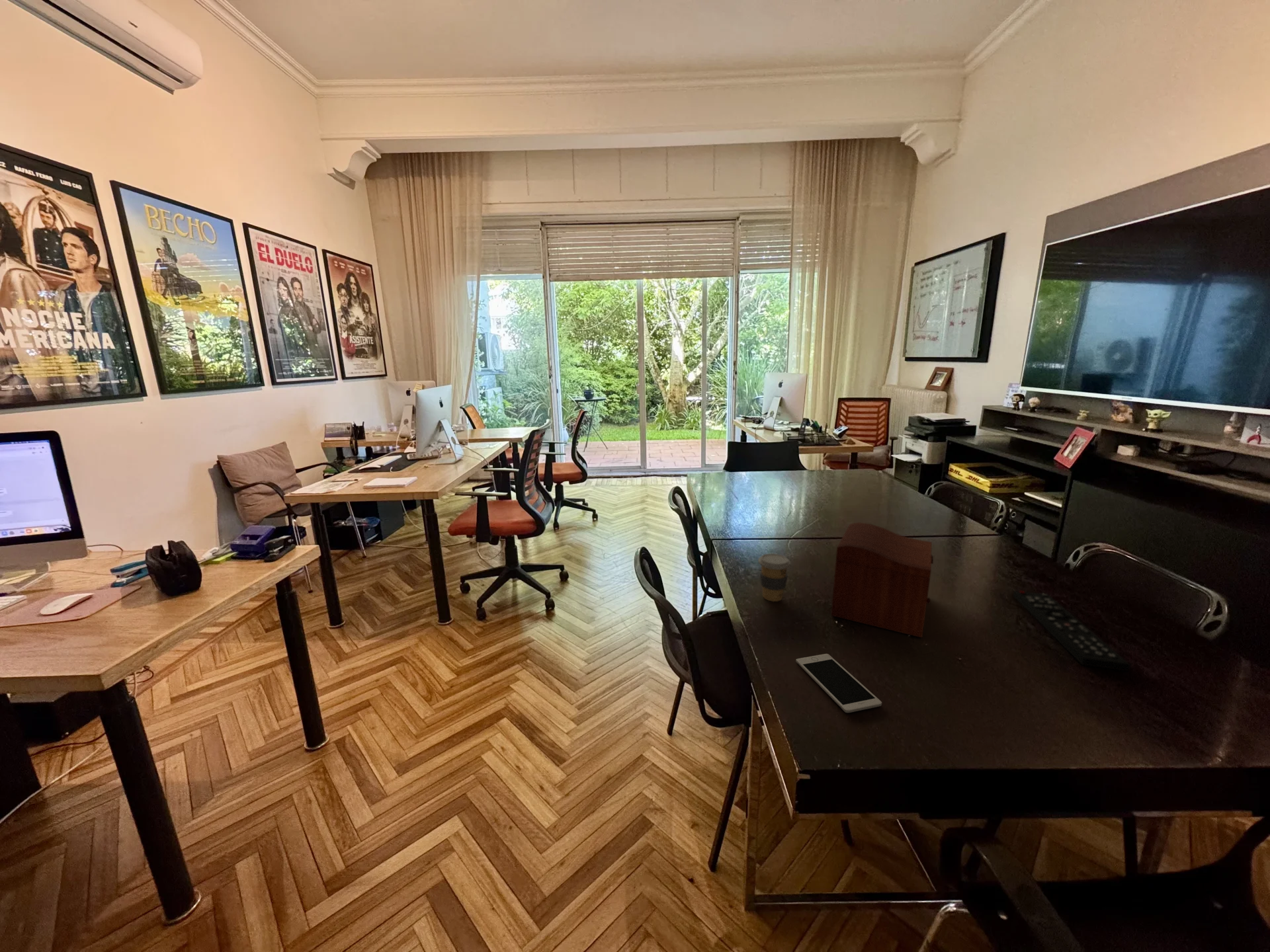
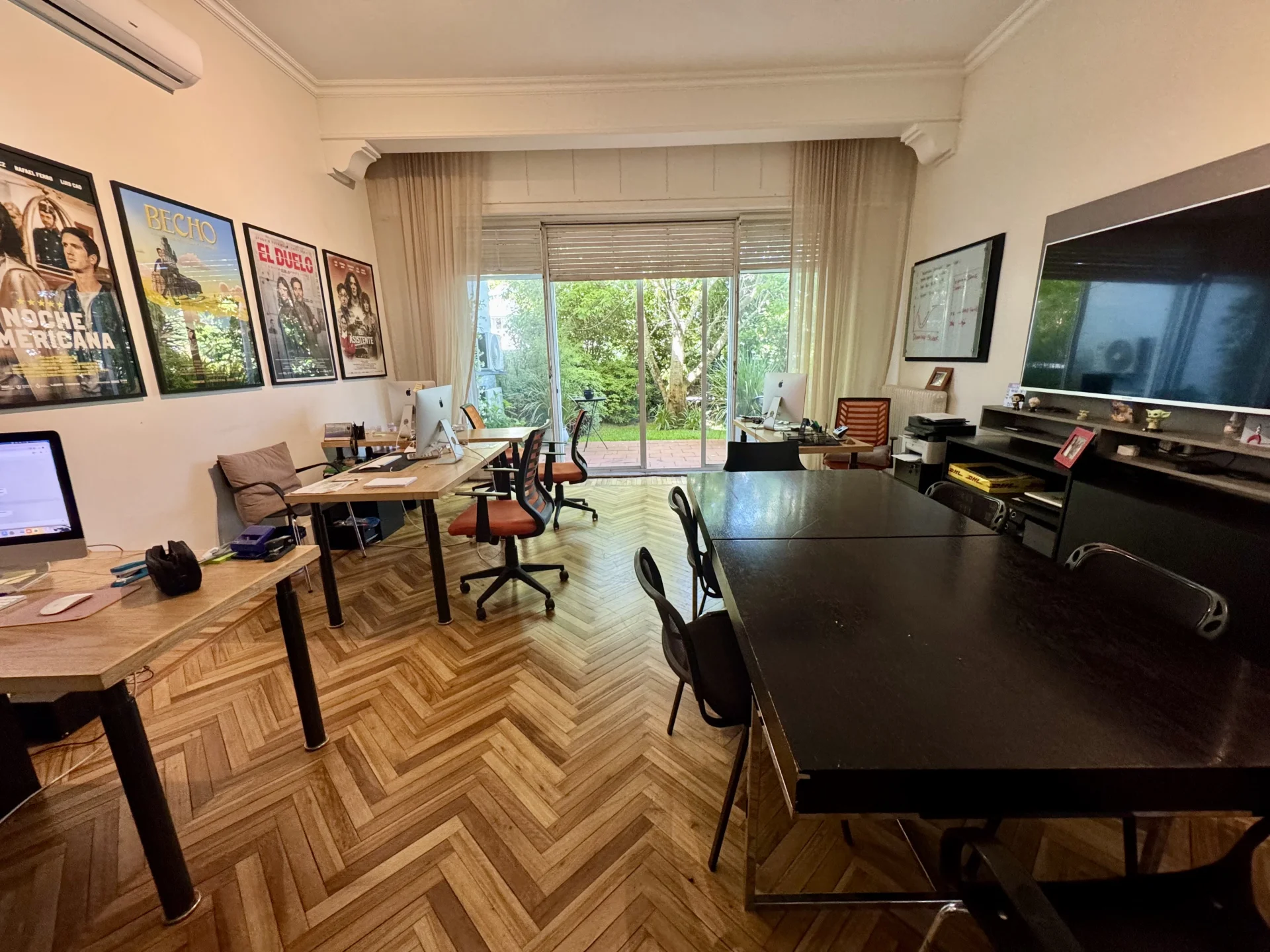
- remote control [1012,590,1131,672]
- sewing box [830,522,934,638]
- cell phone [796,653,882,713]
- coffee cup [757,553,791,602]
